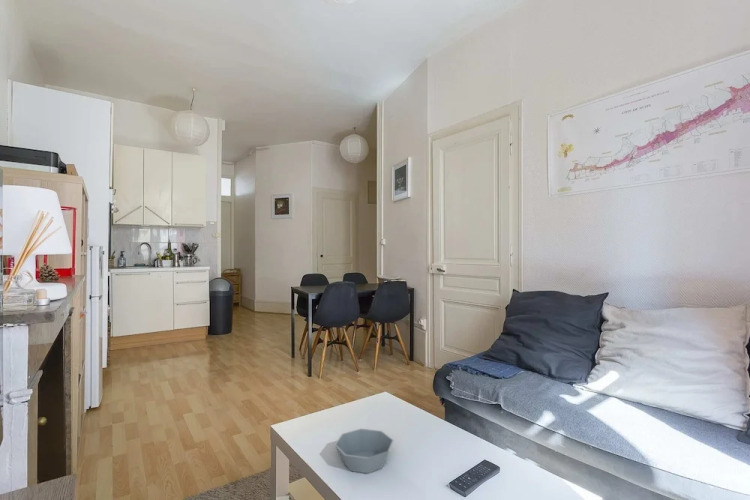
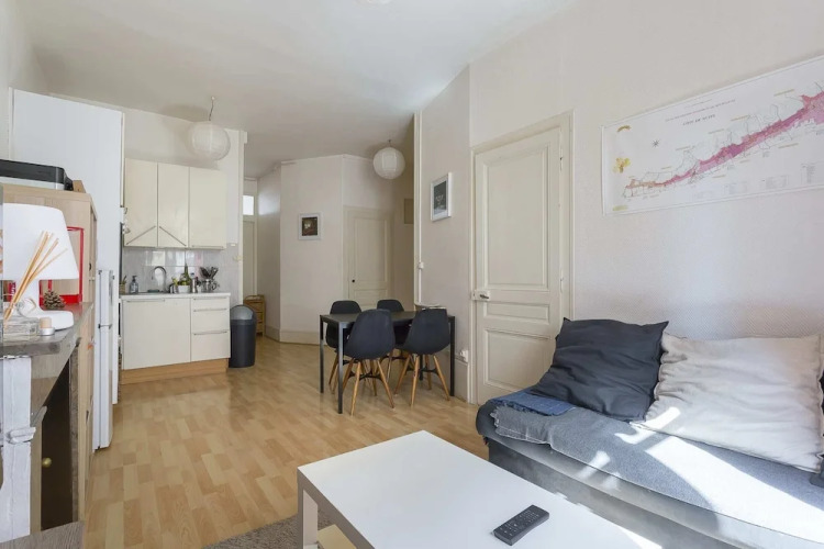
- bowl [334,428,395,474]
